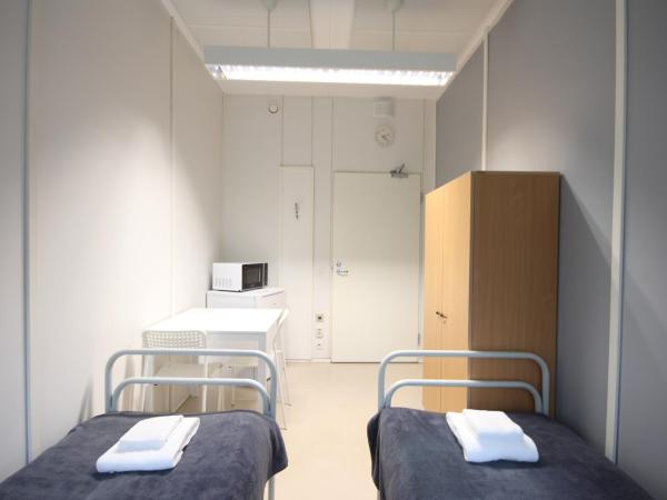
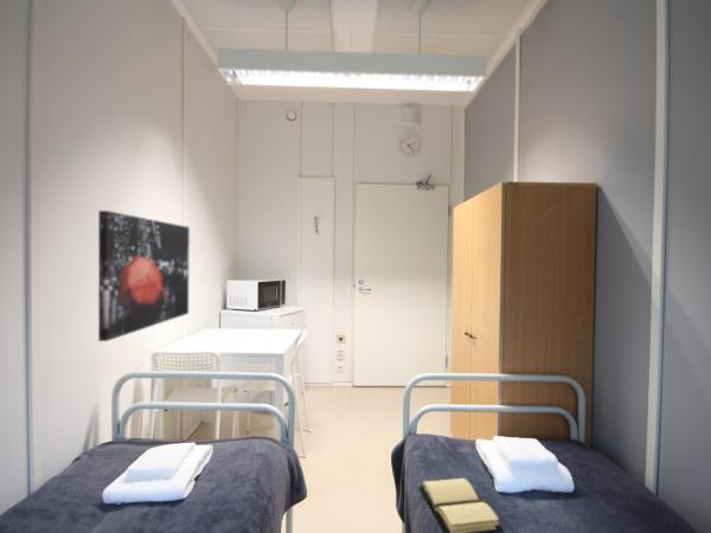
+ book [418,477,505,533]
+ wall art [97,210,191,342]
